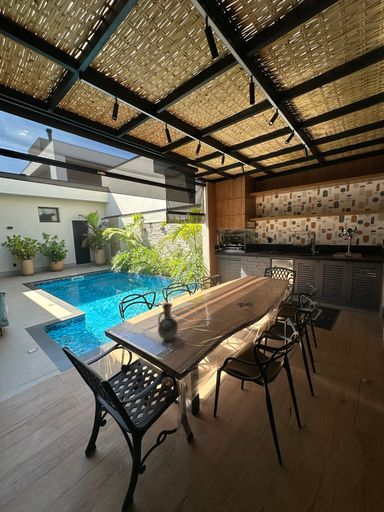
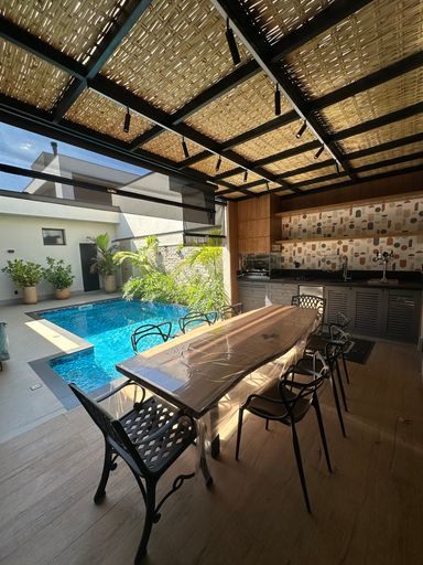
- pitcher [157,302,179,343]
